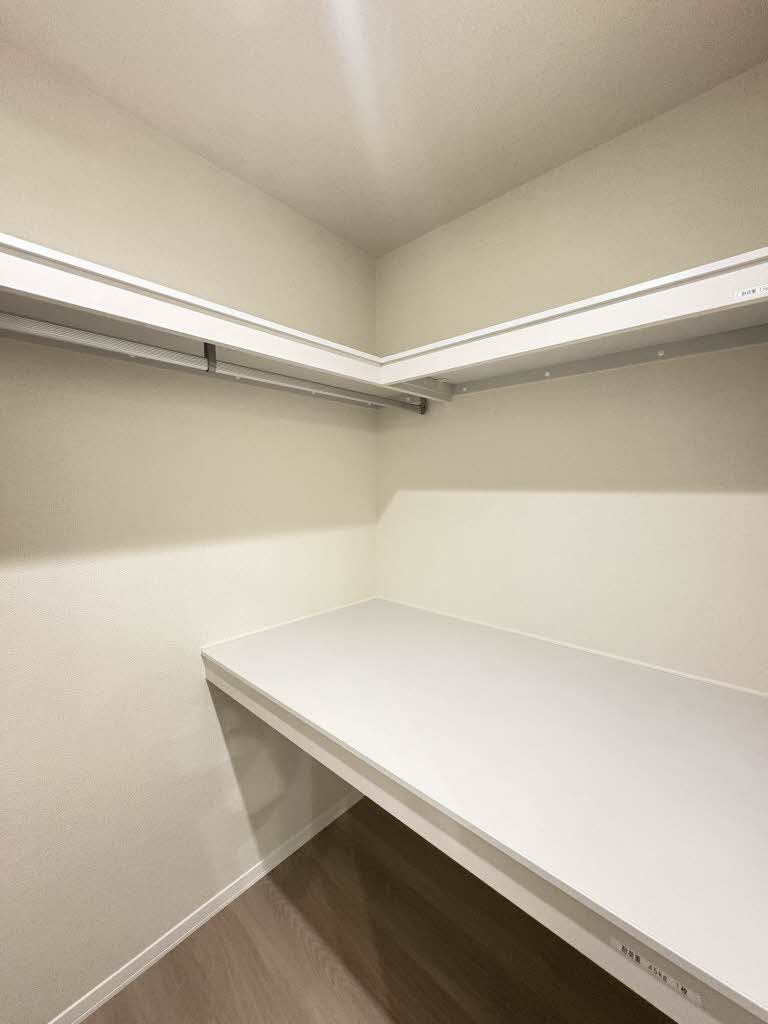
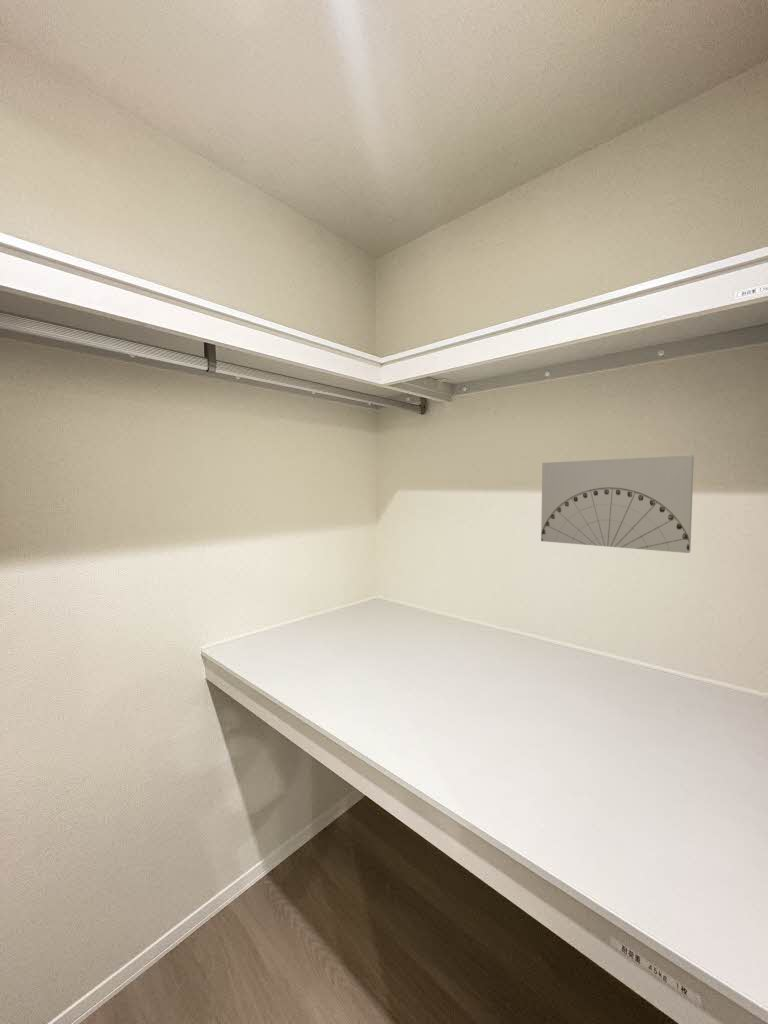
+ wall art [540,454,695,554]
